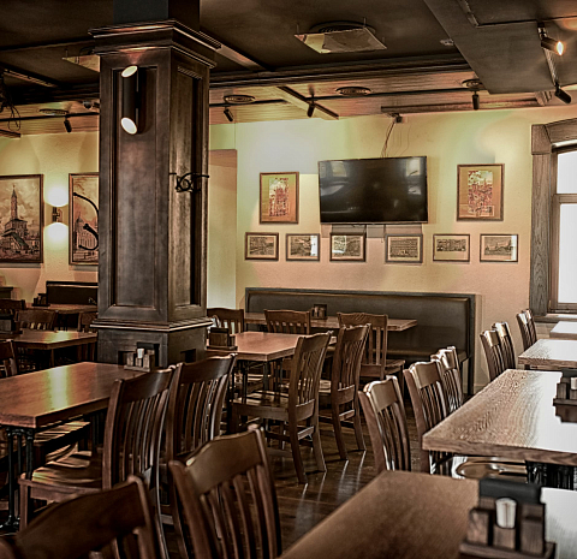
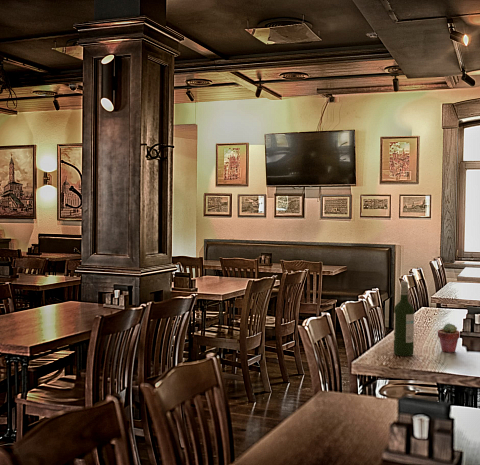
+ wine bottle [393,280,415,357]
+ potted succulent [437,322,461,354]
